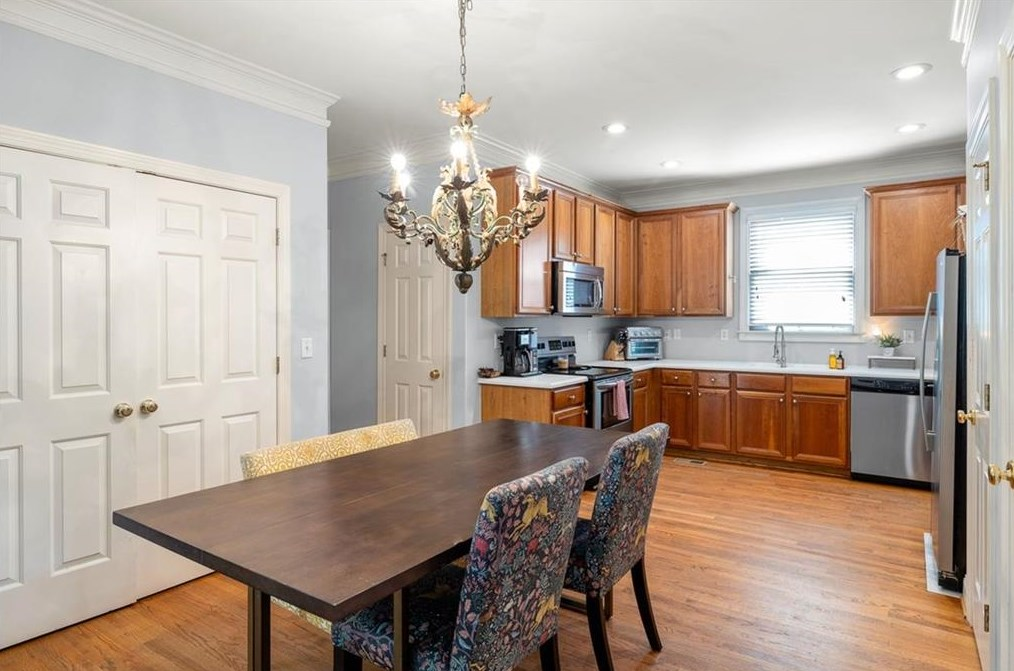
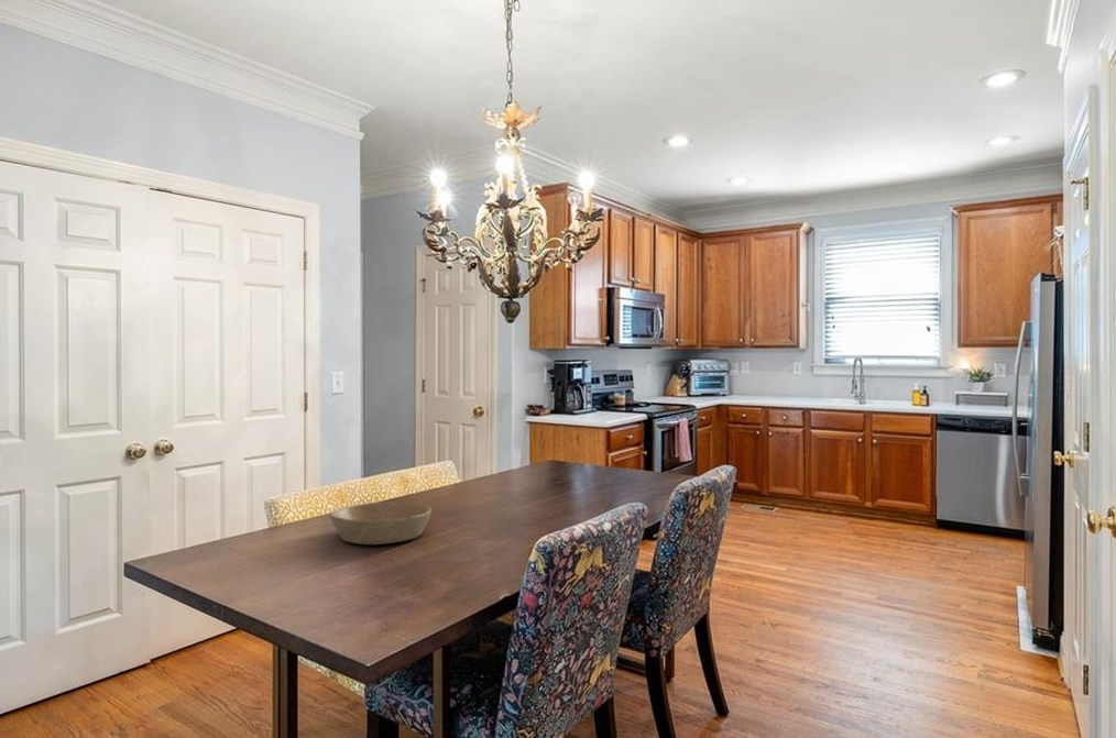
+ bowl [329,502,433,546]
